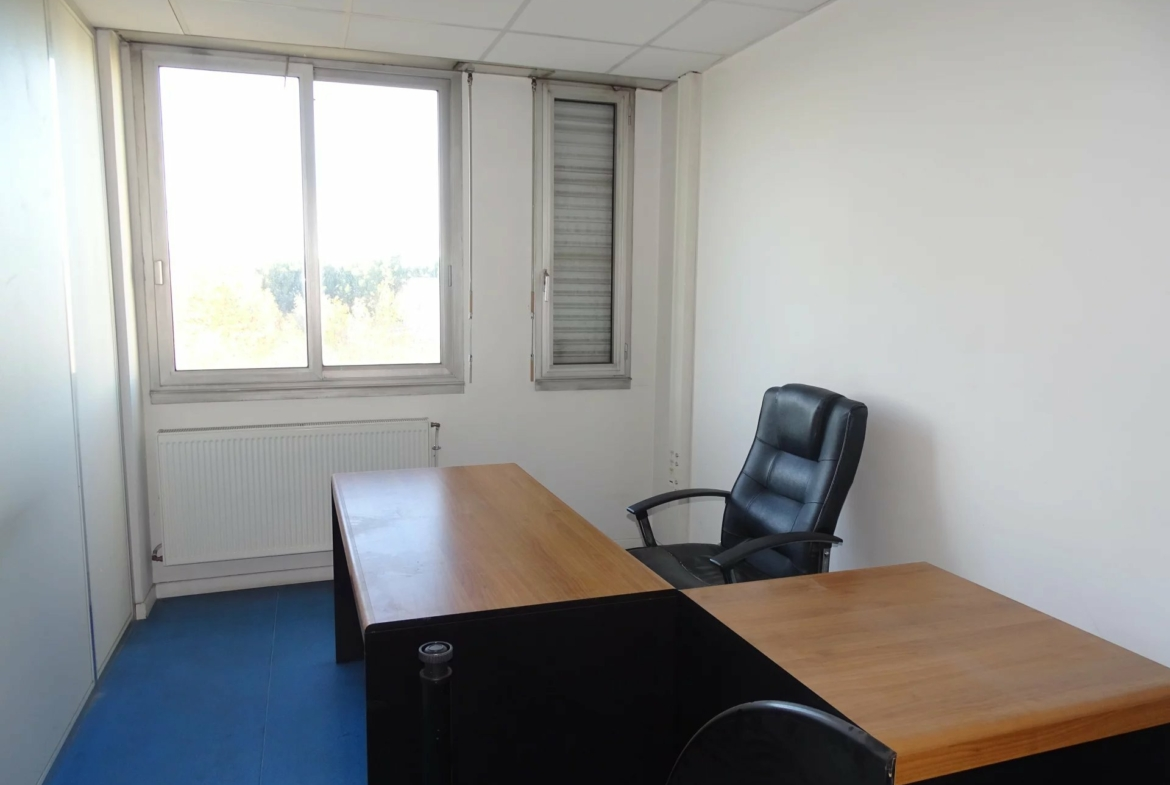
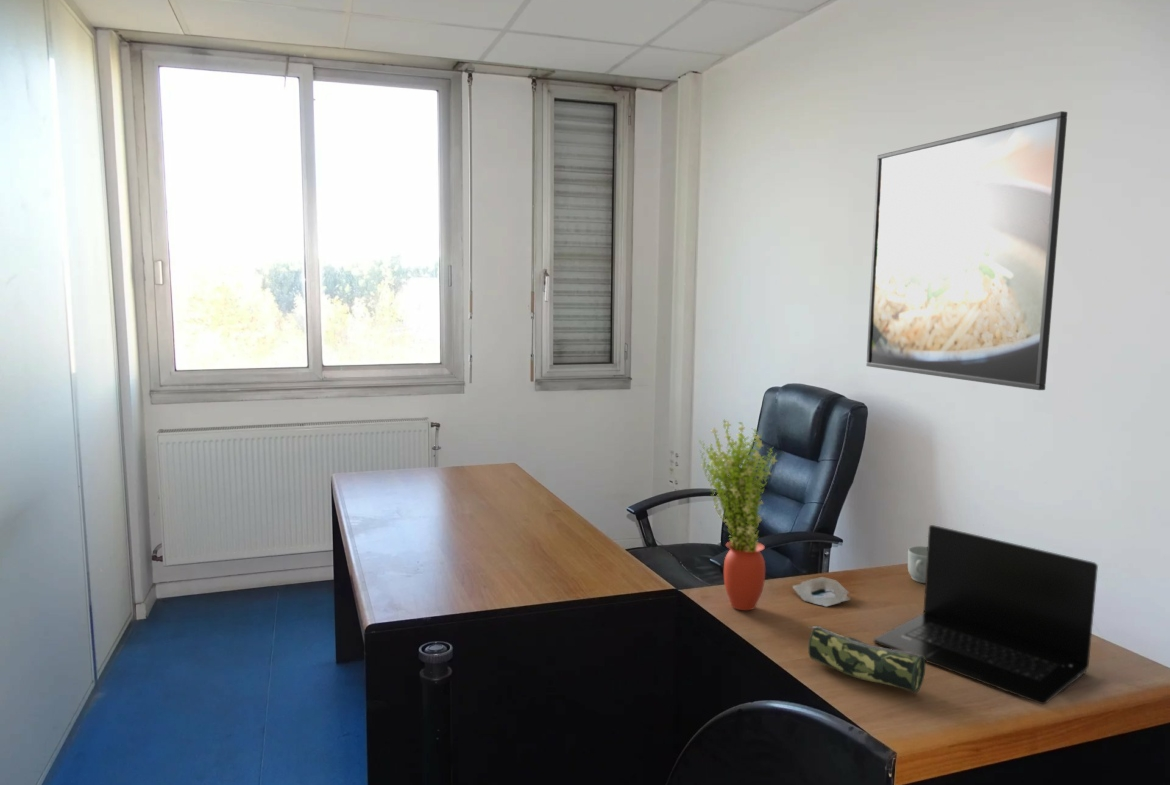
+ pencil case [807,625,926,693]
+ pencil case [791,576,852,608]
+ laptop [873,524,1099,705]
+ mug [907,545,928,584]
+ potted plant [698,419,778,611]
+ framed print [865,110,1068,391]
